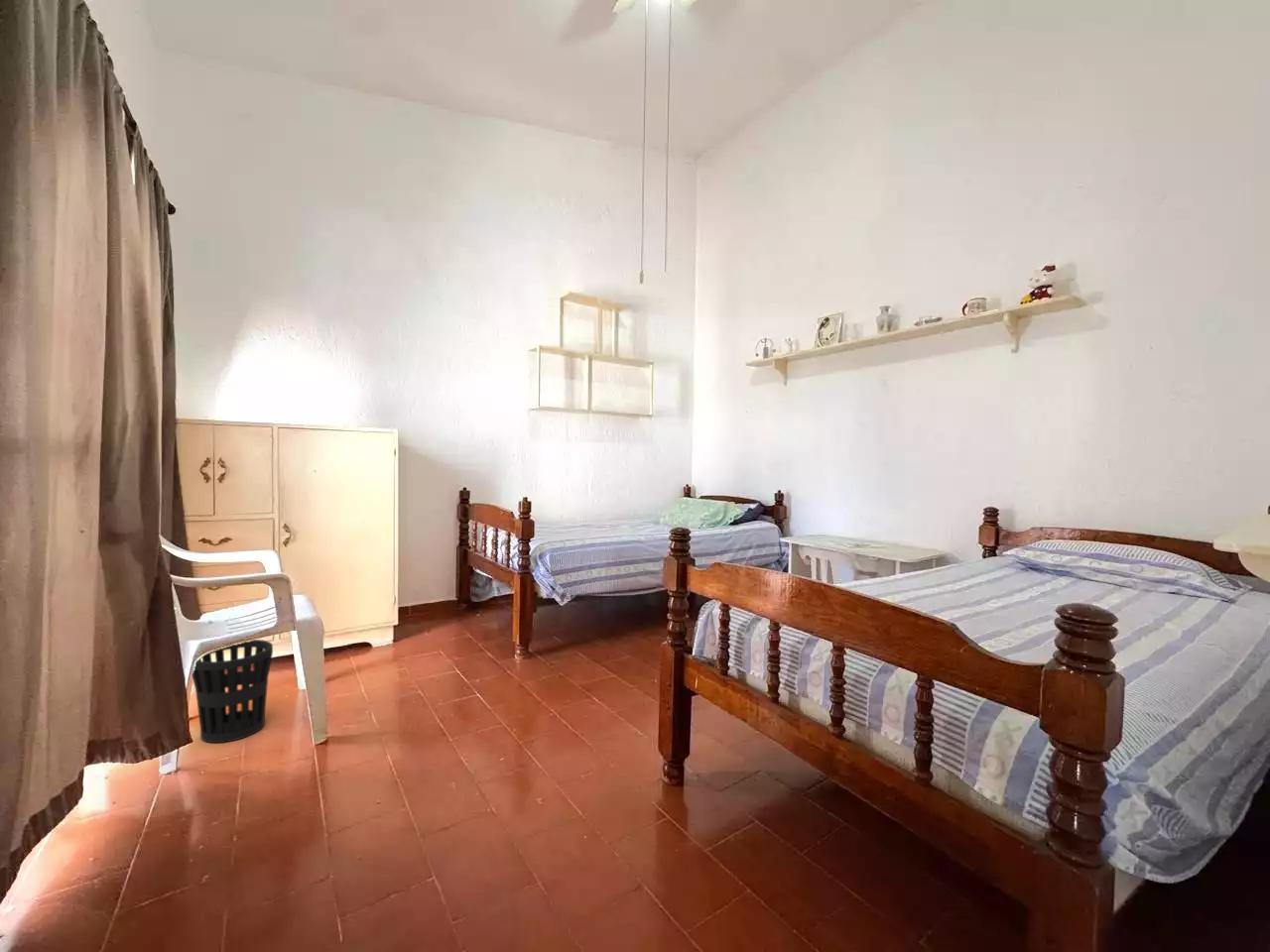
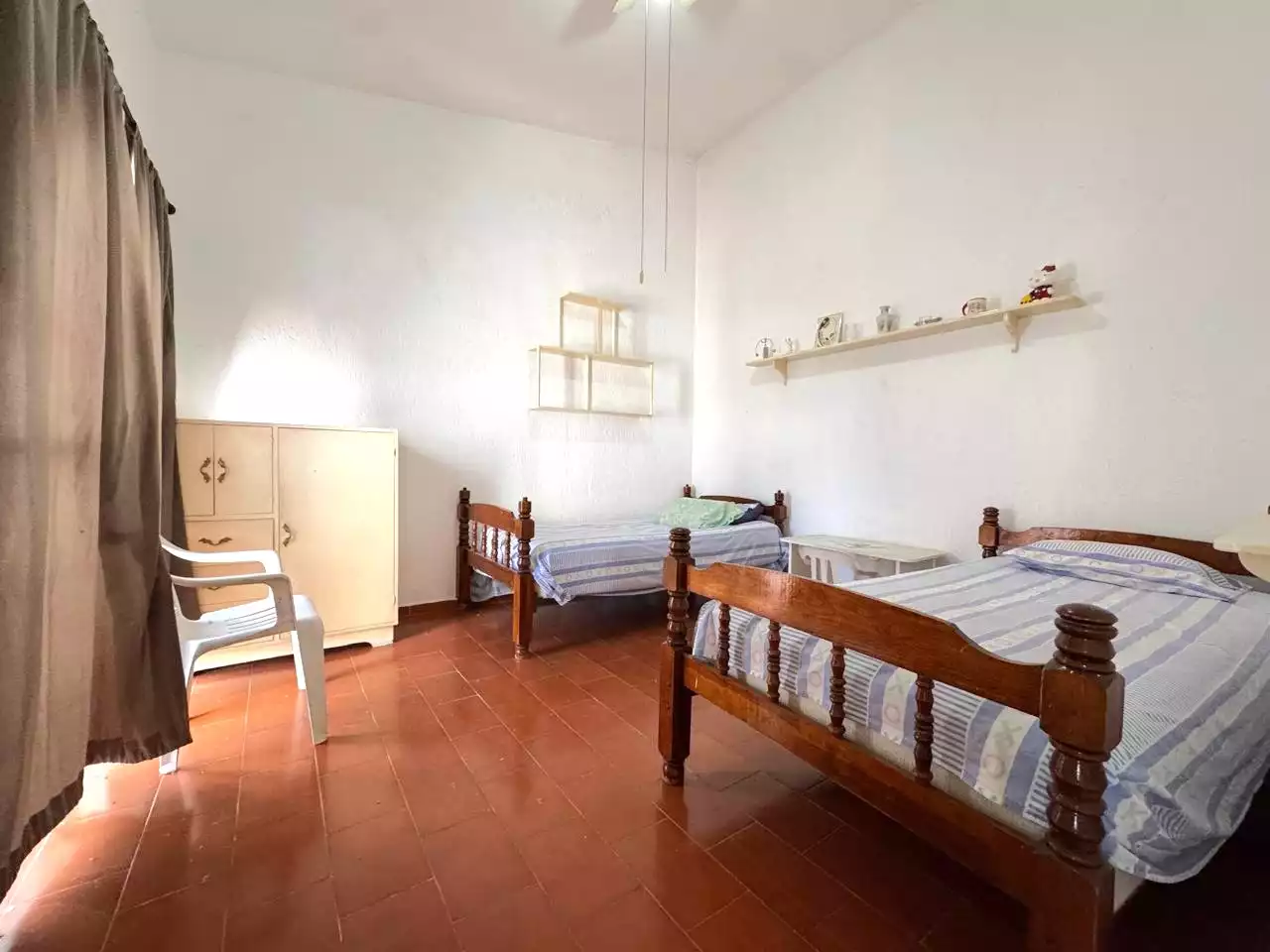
- wastebasket [191,639,274,744]
